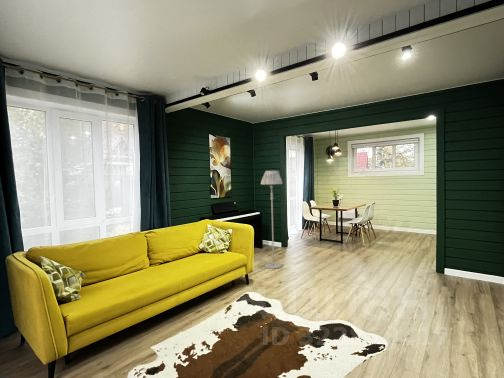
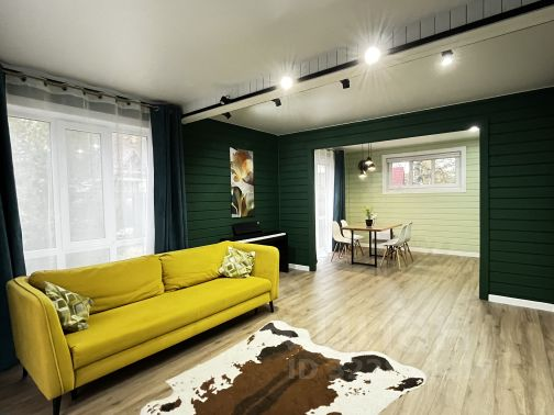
- floor lamp [260,170,283,270]
